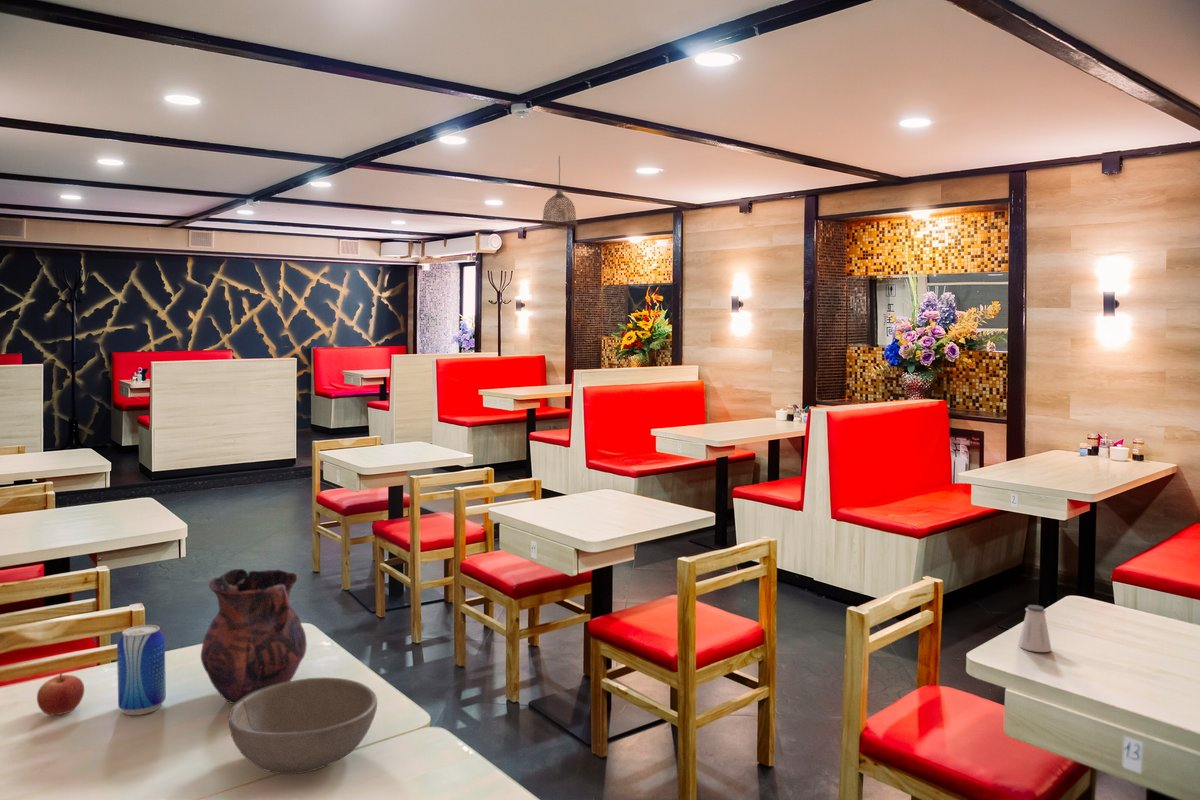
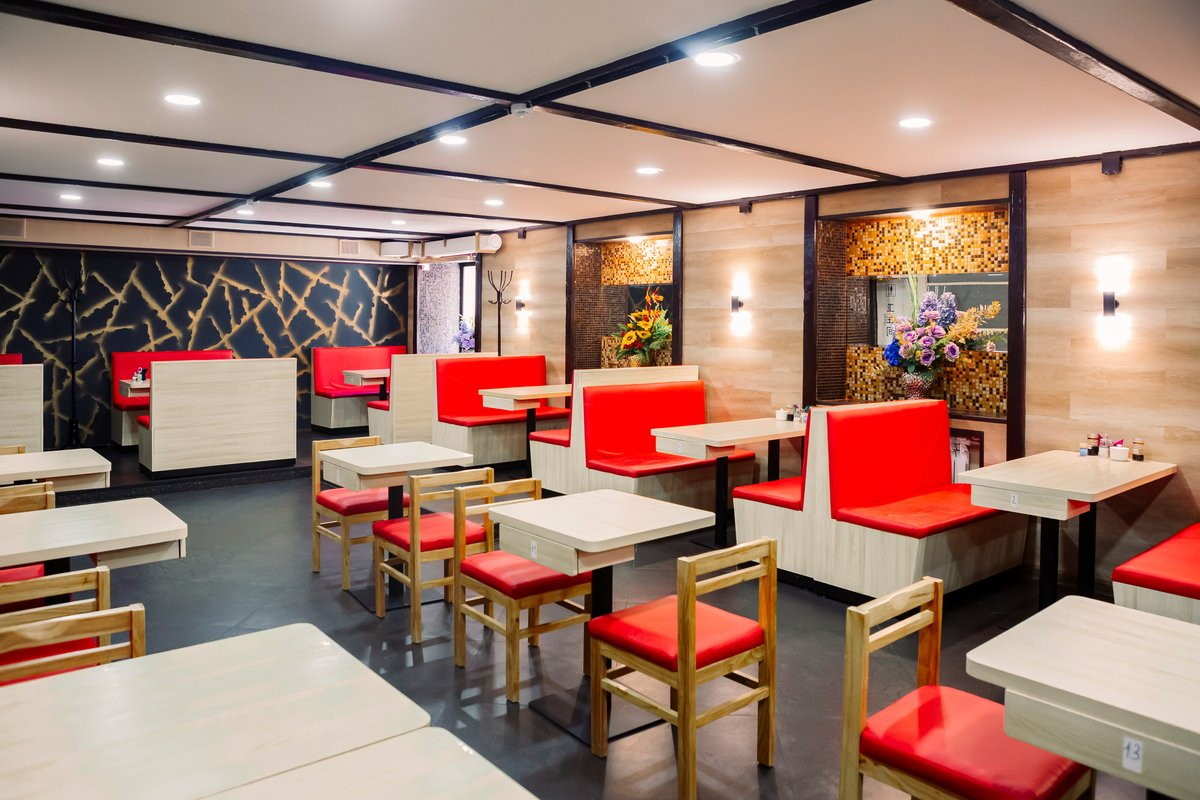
- pendant lamp [540,155,579,230]
- beer can [116,624,167,716]
- apple [36,672,85,716]
- saltshaker [1017,604,1052,653]
- vase [200,568,308,705]
- bowl [228,676,378,775]
